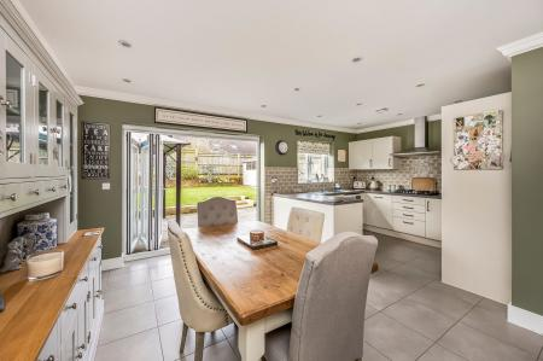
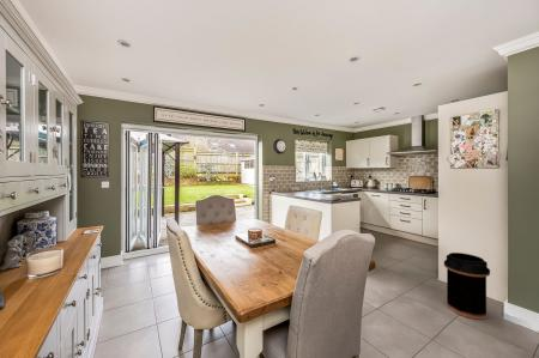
+ trash can [443,251,491,320]
